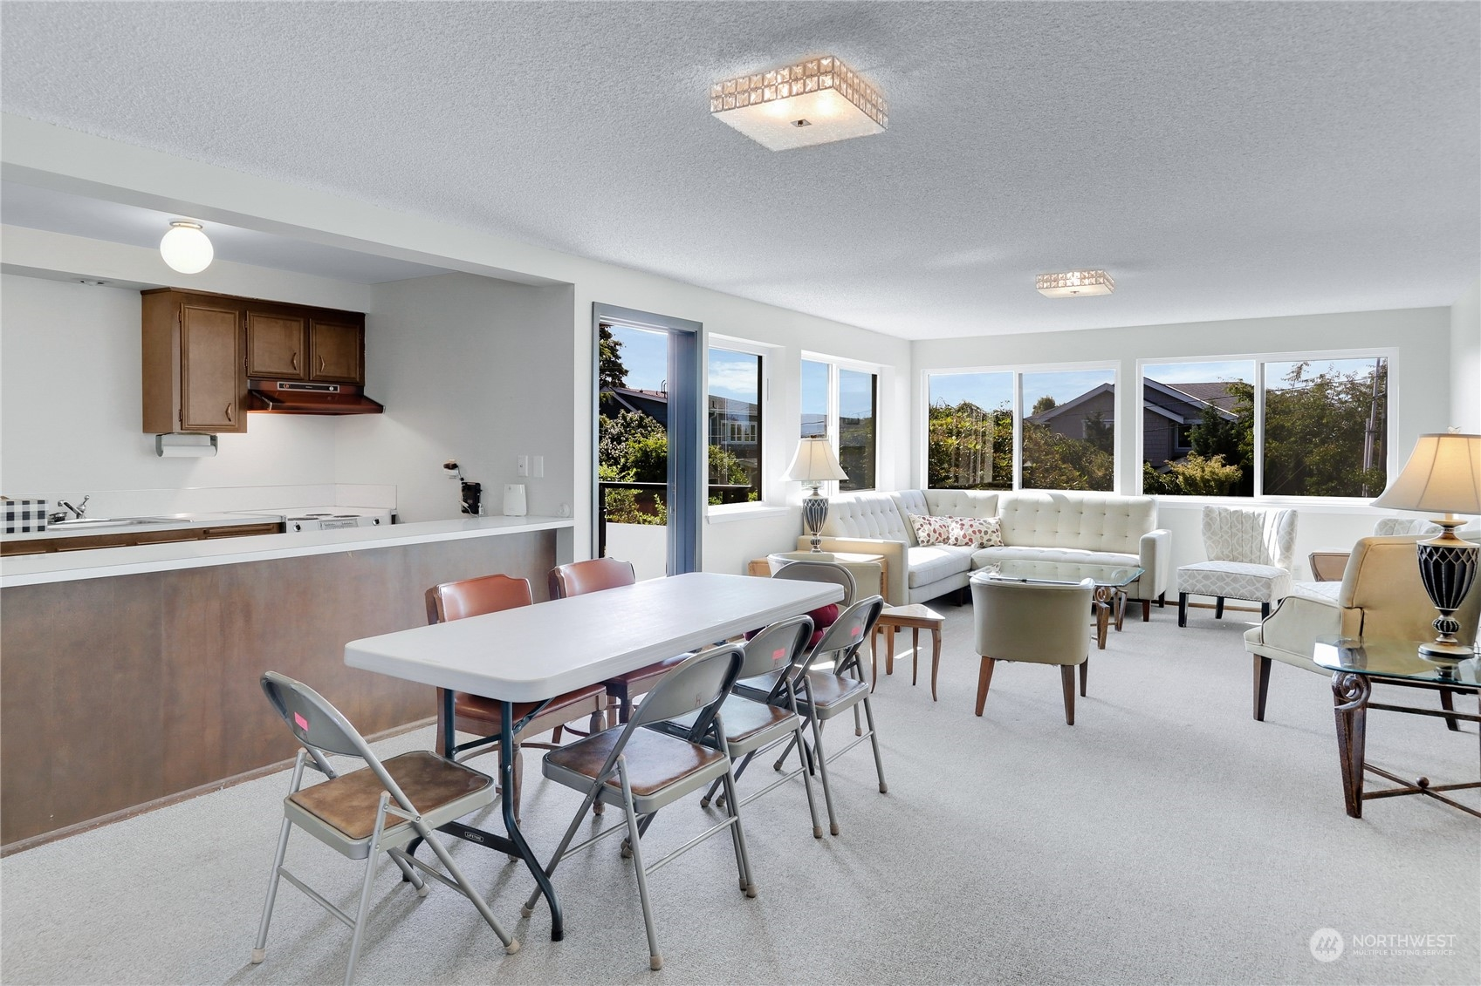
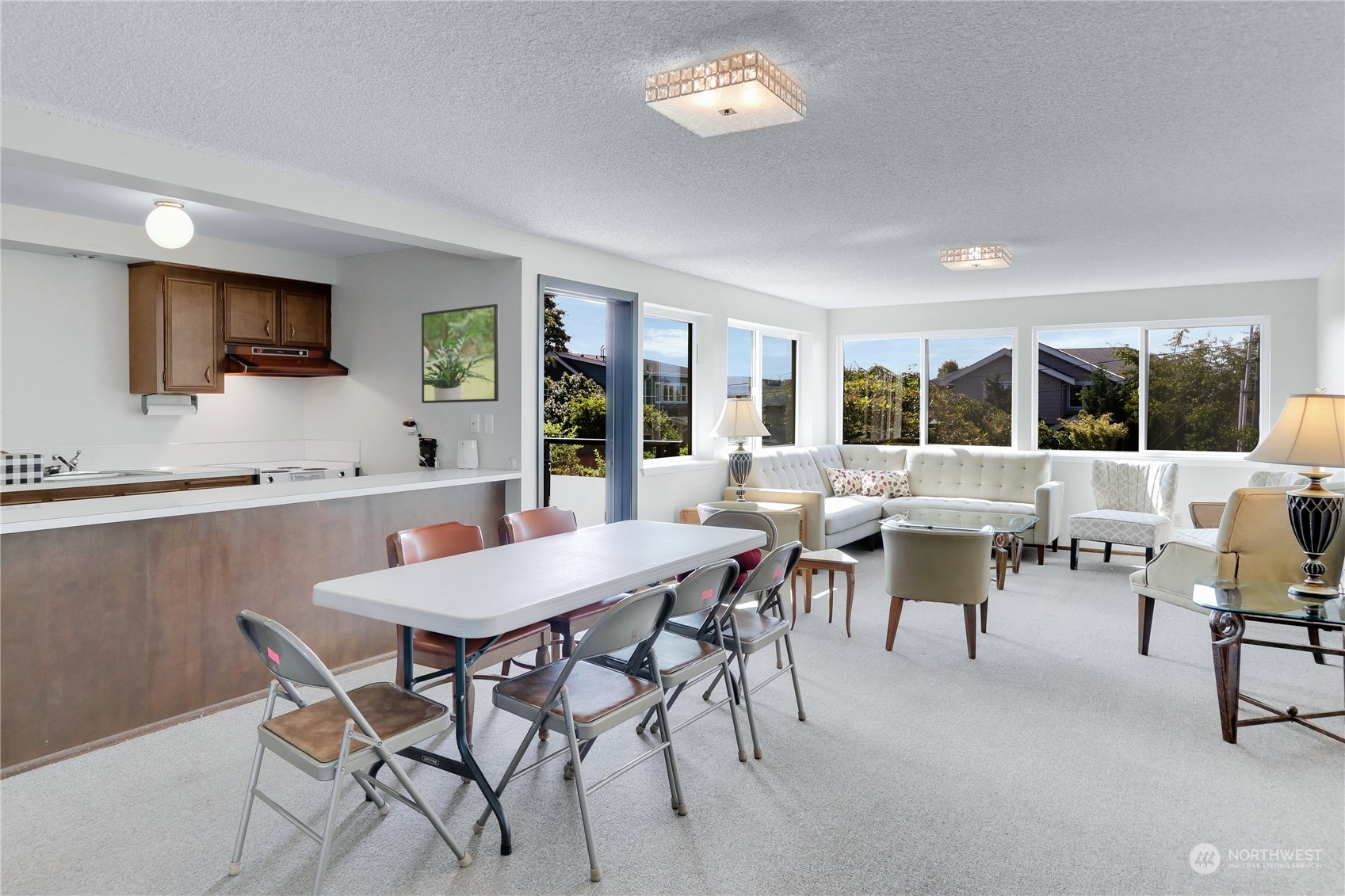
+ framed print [421,303,499,404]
